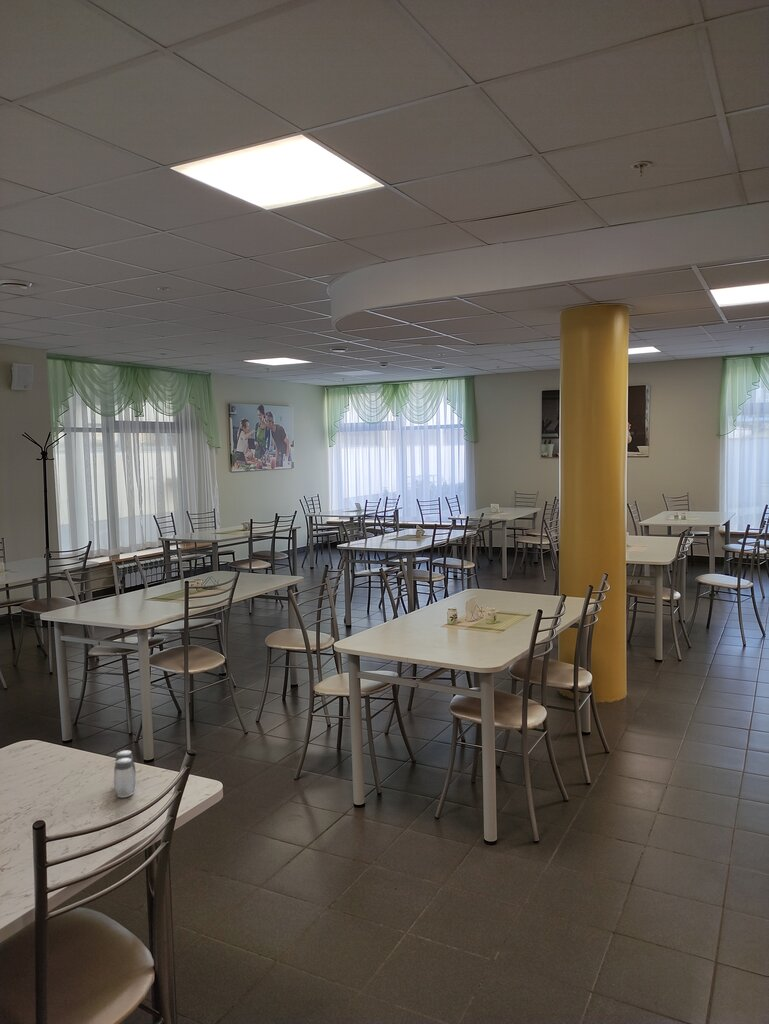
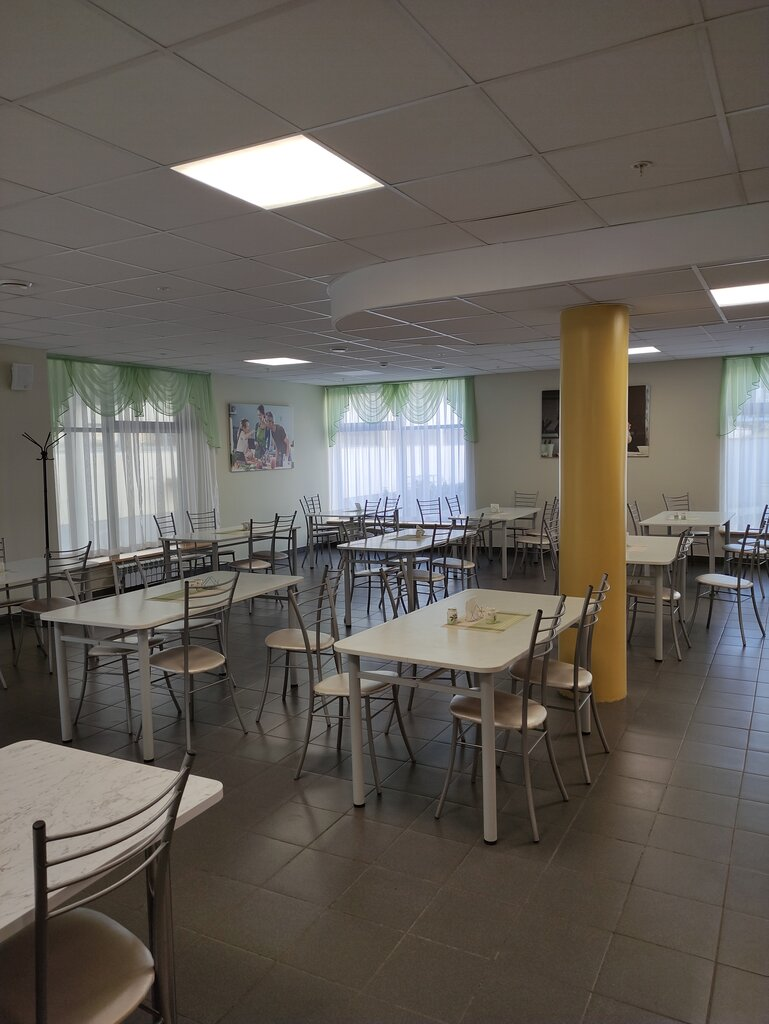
- salt and pepper shaker [113,749,136,798]
